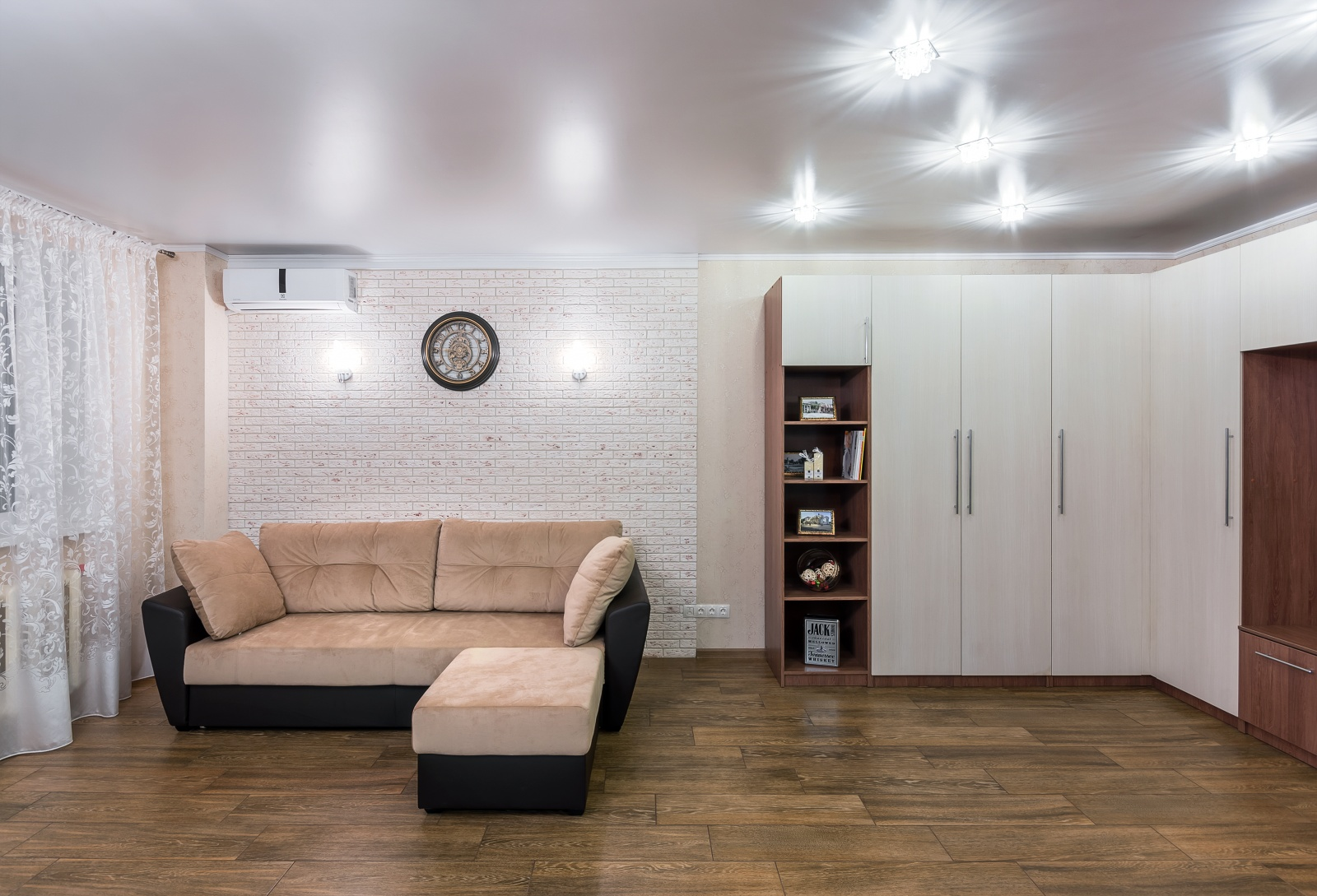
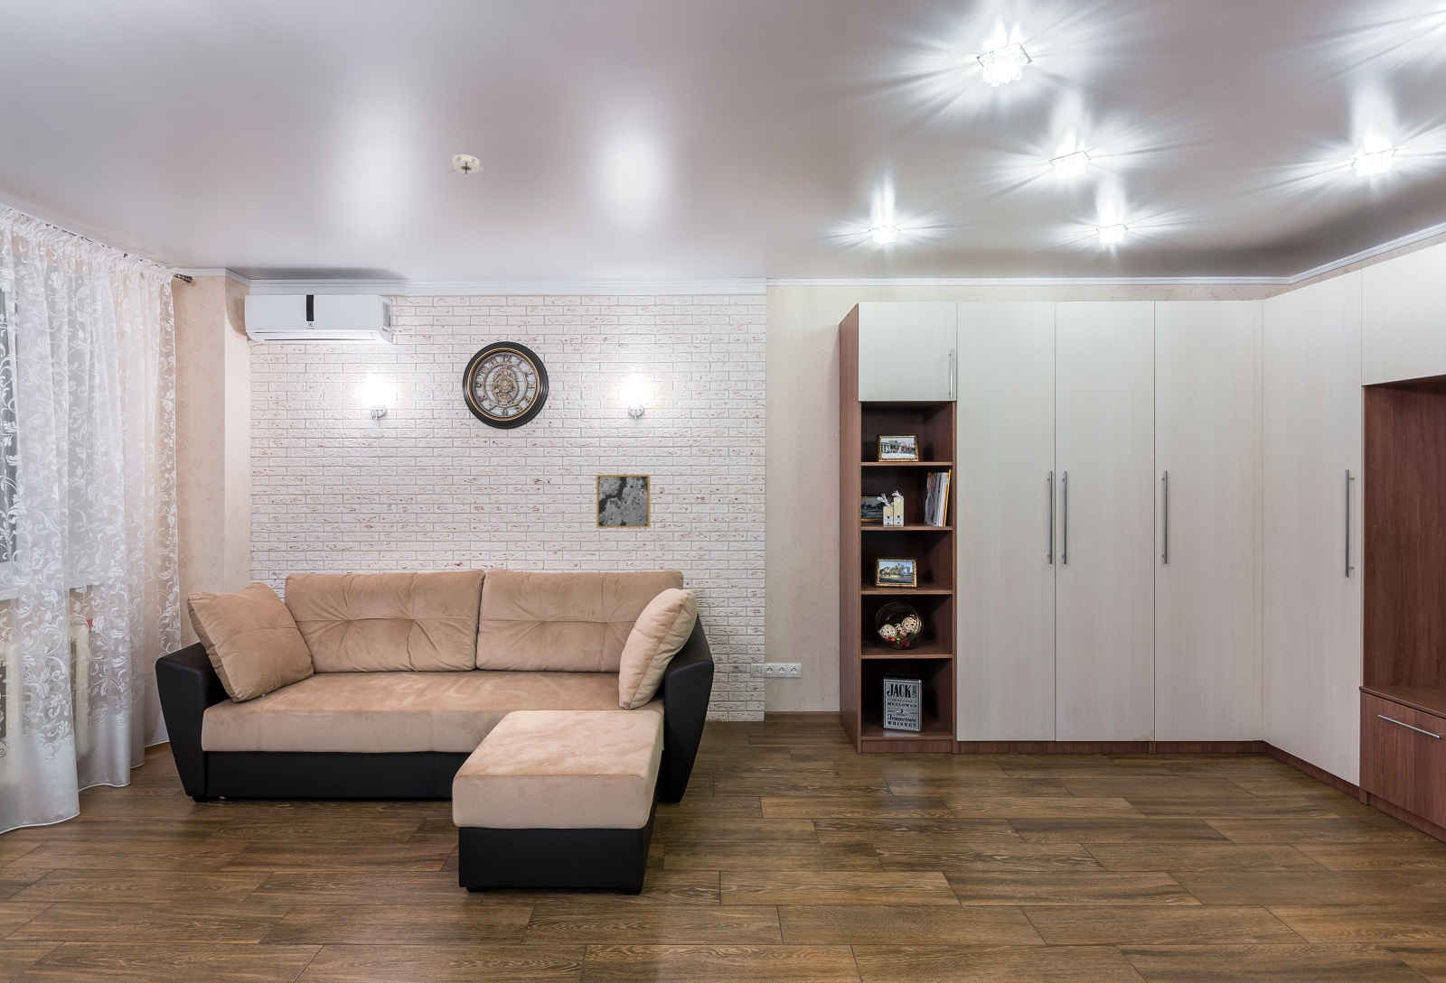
+ wall art [595,474,651,529]
+ smoke detector [448,155,483,176]
